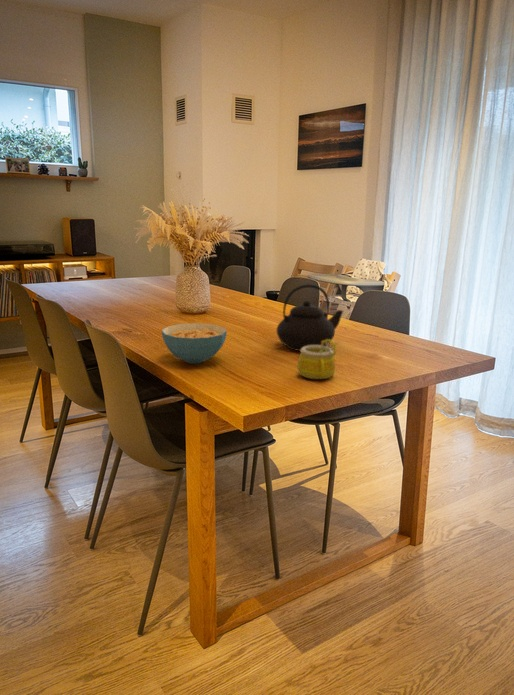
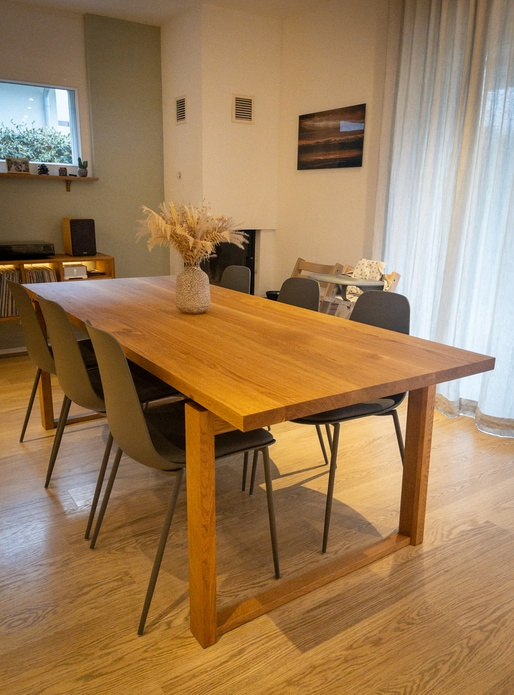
- cereal bowl [161,322,228,364]
- mug [296,340,337,380]
- teapot [276,283,344,352]
